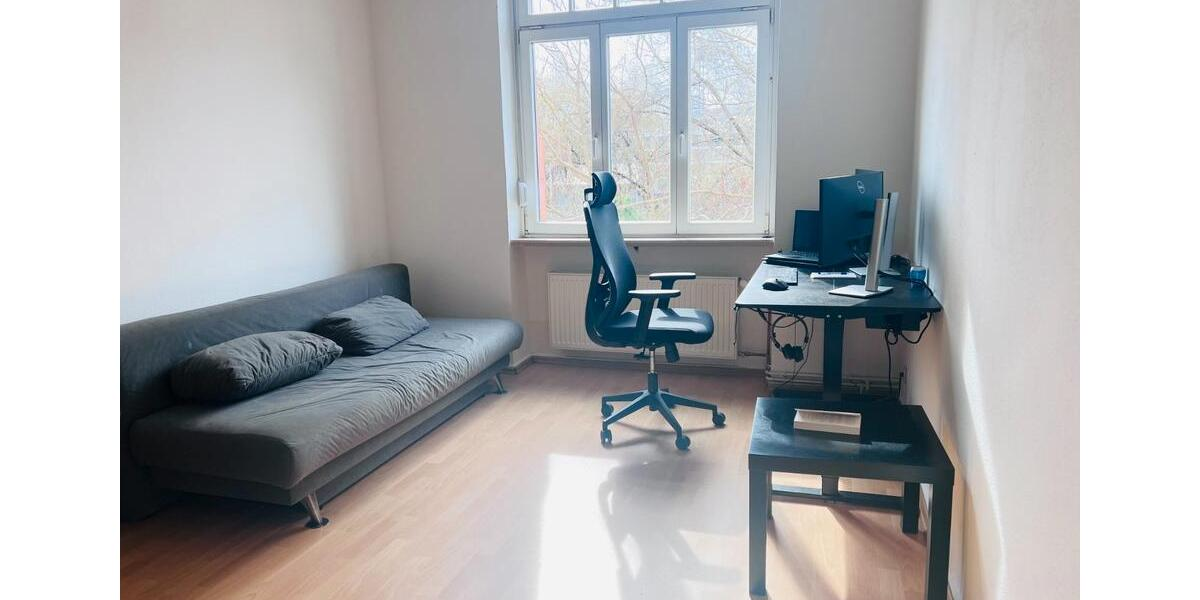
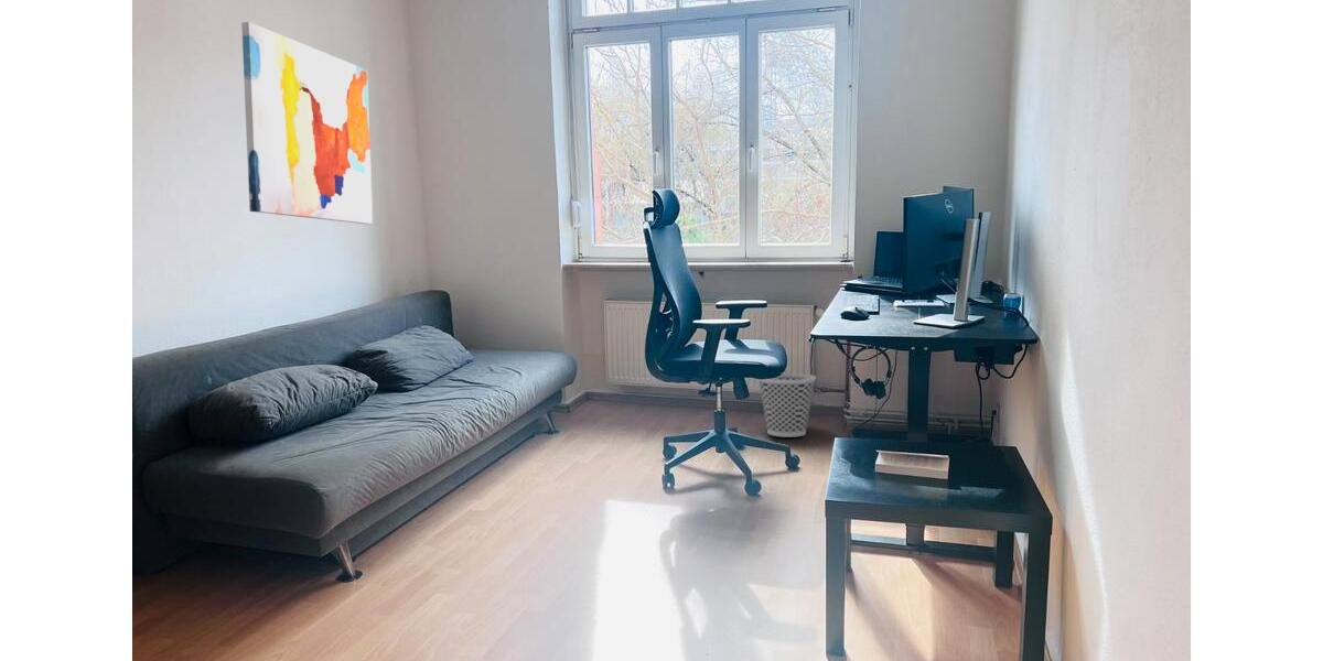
+ wastebasket [757,372,817,438]
+ wall art [240,21,374,225]
